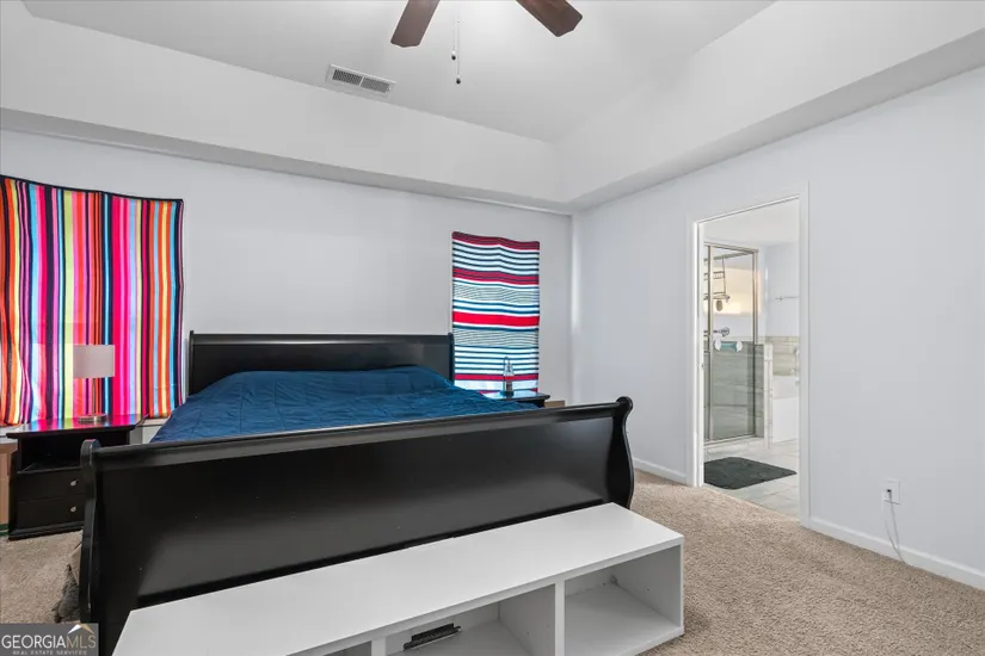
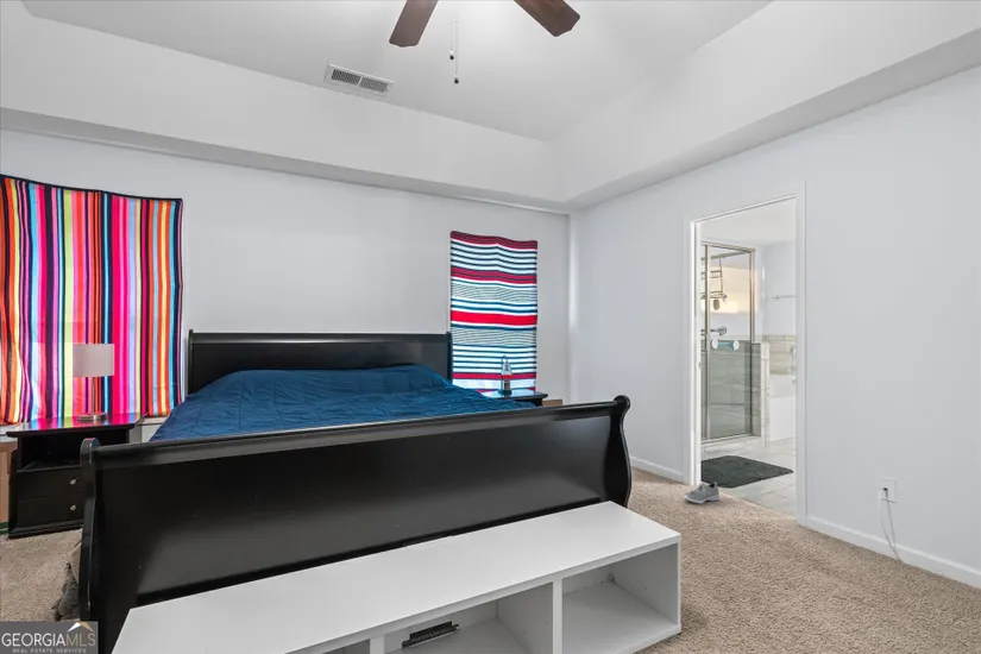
+ sneaker [683,480,721,505]
